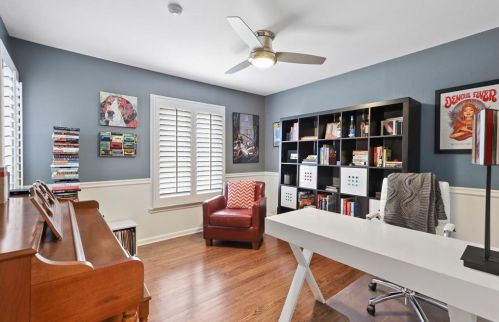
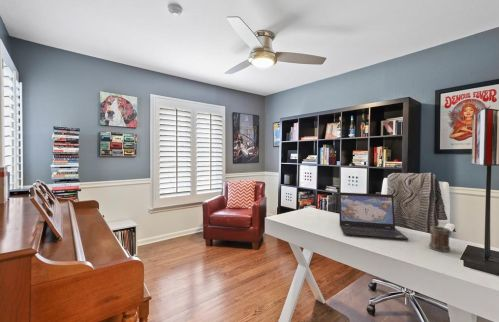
+ mug [428,225,452,253]
+ laptop [338,191,409,241]
